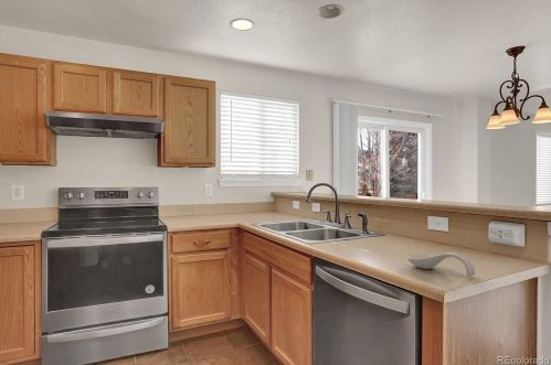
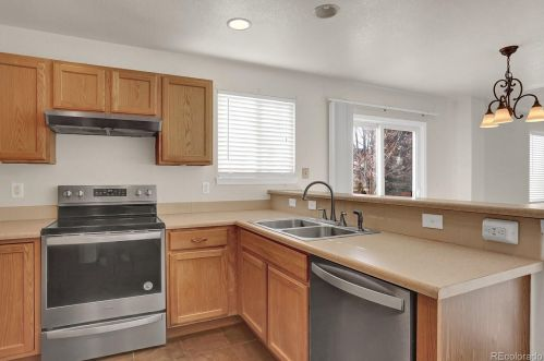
- spoon rest [406,251,476,278]
